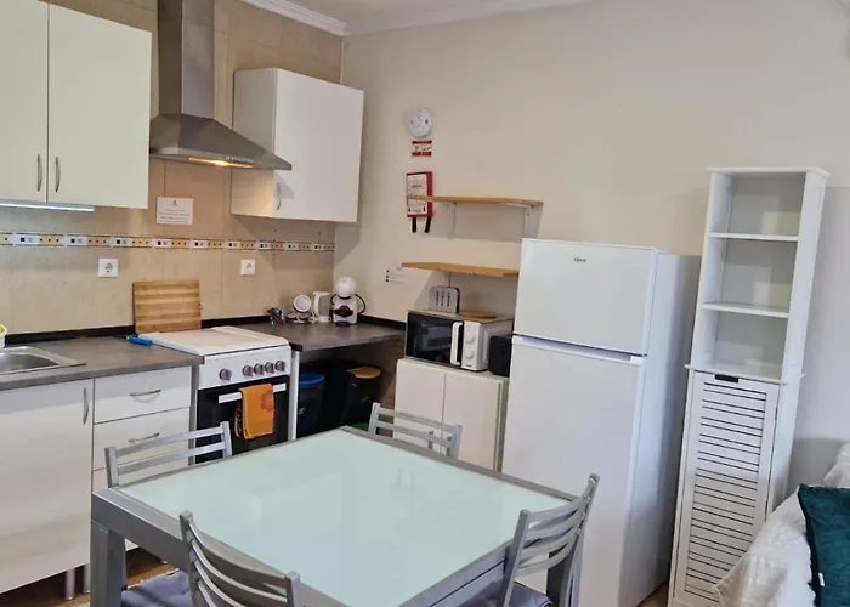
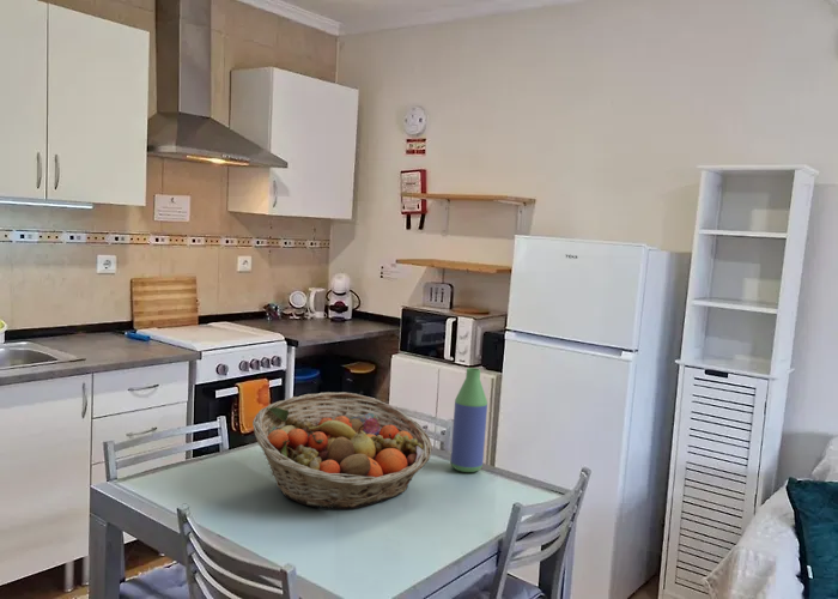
+ bottle [450,367,488,473]
+ fruit basket [251,392,433,510]
